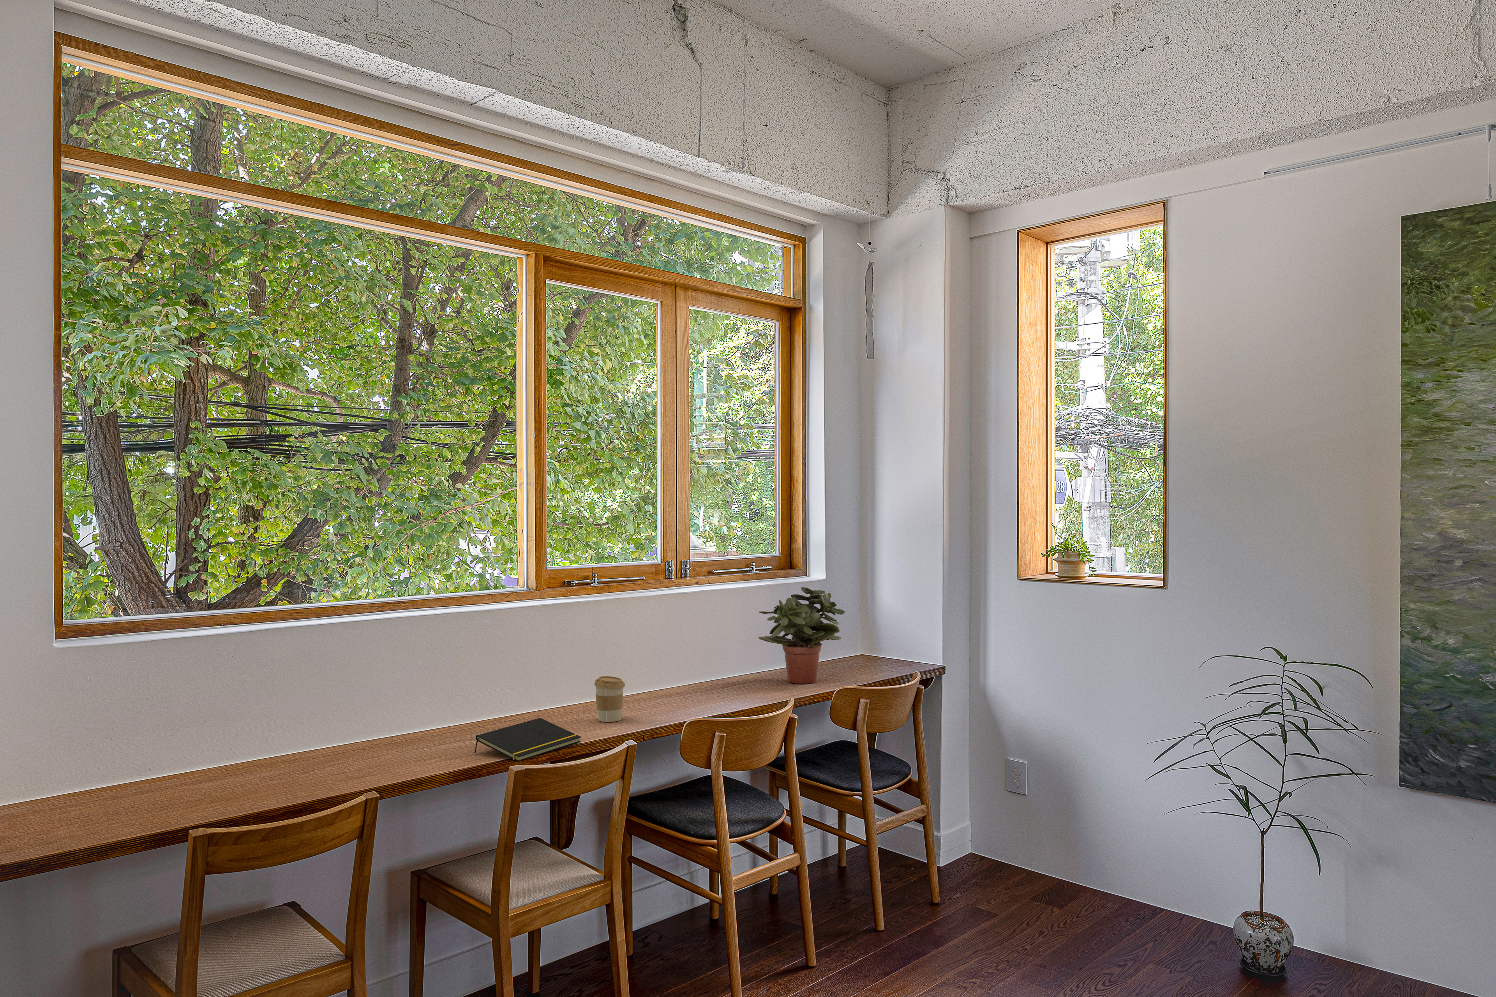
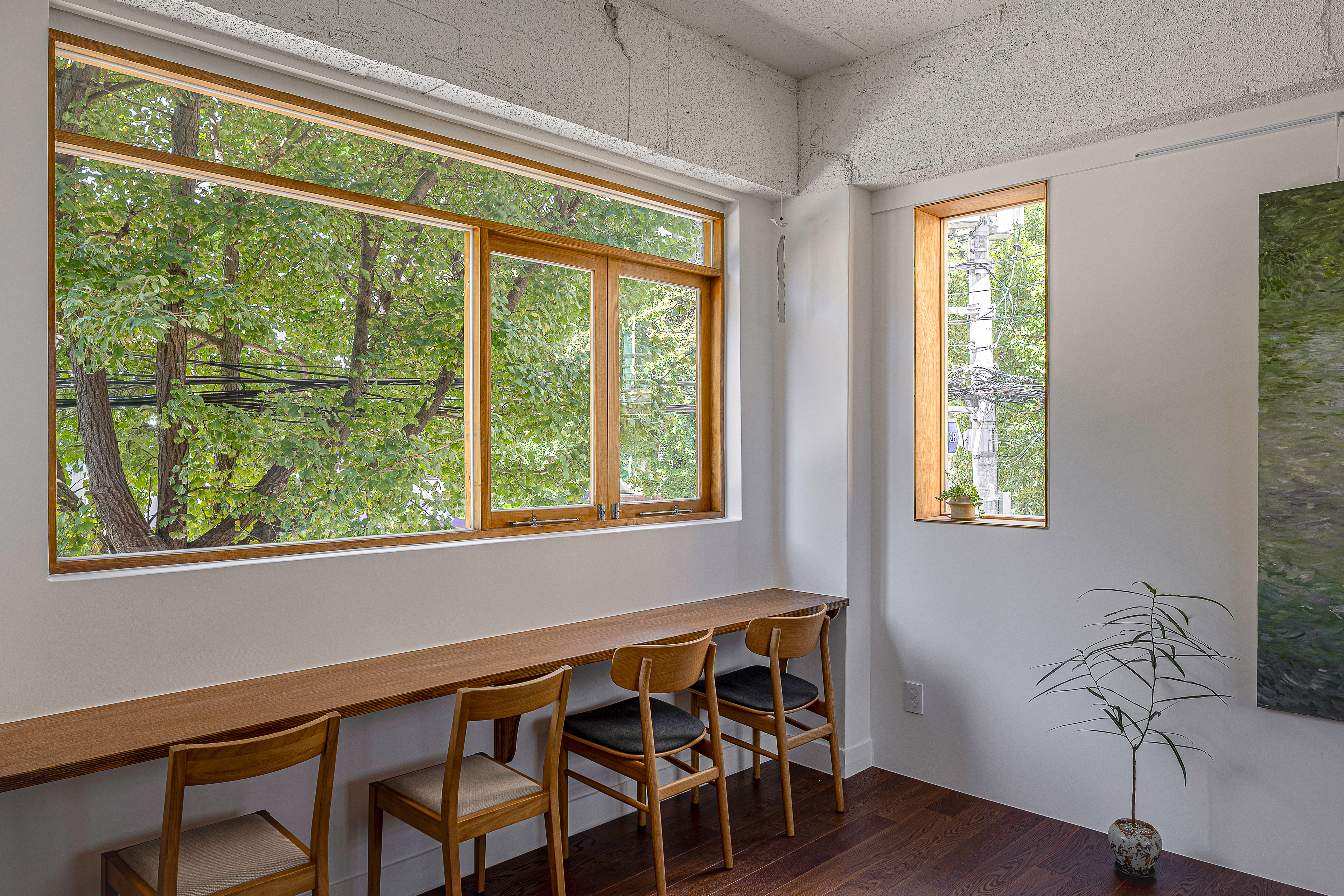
- coffee cup [594,675,626,722]
- notepad [474,718,582,762]
- potted plant [758,586,846,684]
